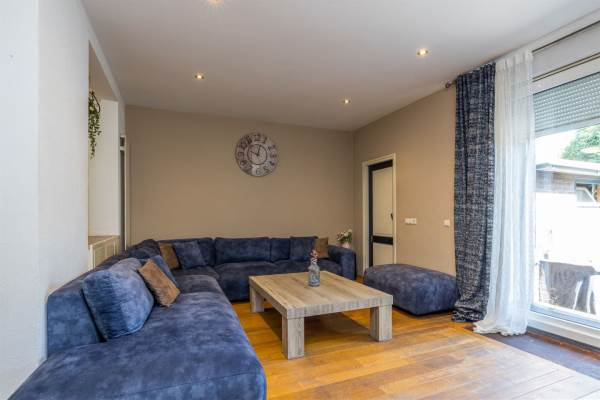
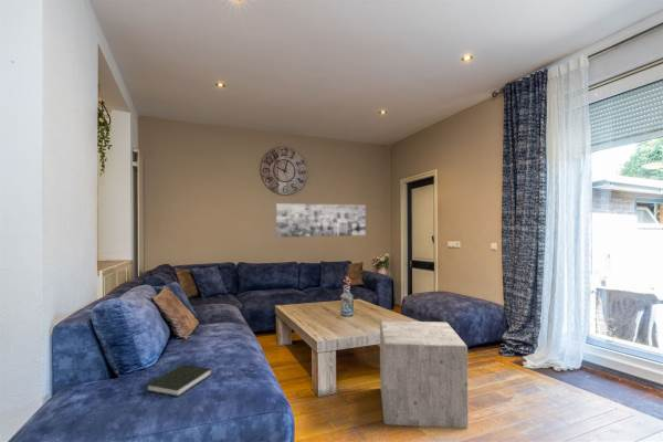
+ book [146,364,212,398]
+ wall art [275,202,367,239]
+ stool [379,319,470,430]
